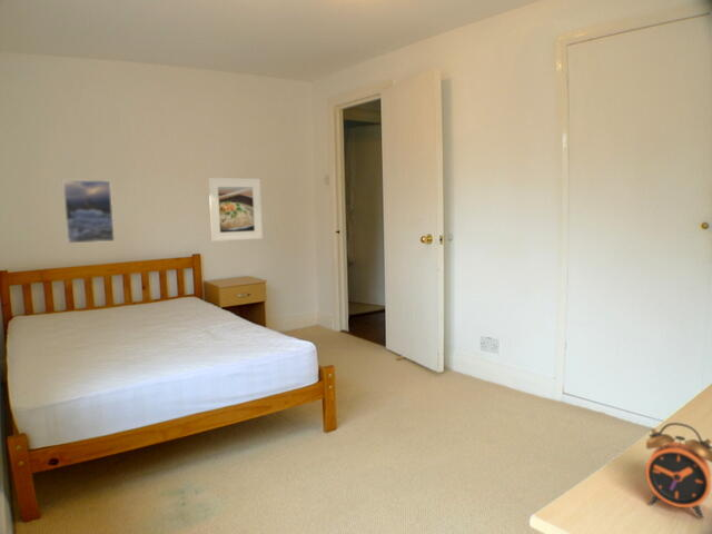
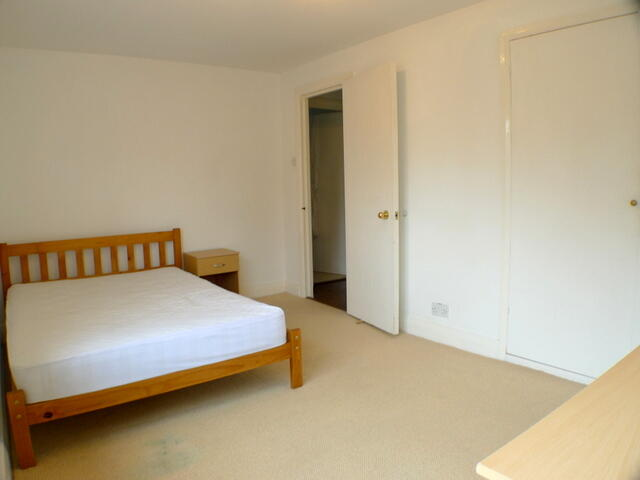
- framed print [207,177,264,243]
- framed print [61,179,116,245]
- alarm clock [644,422,712,520]
